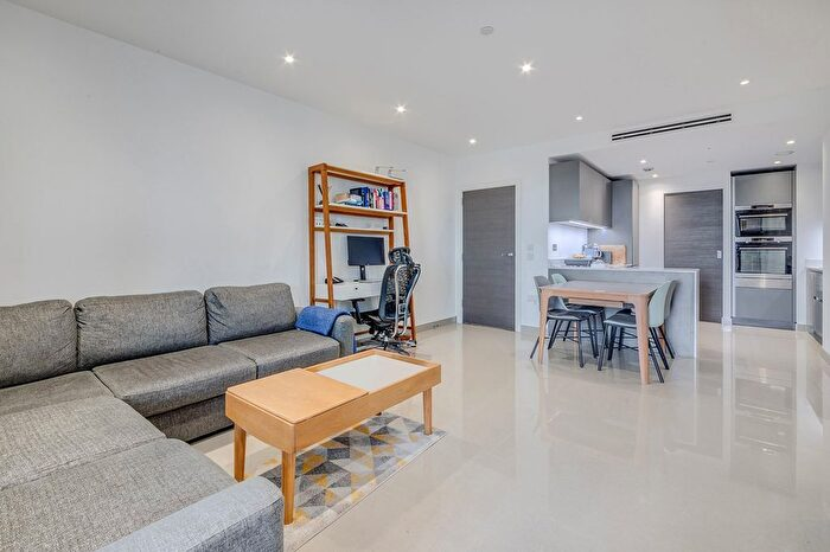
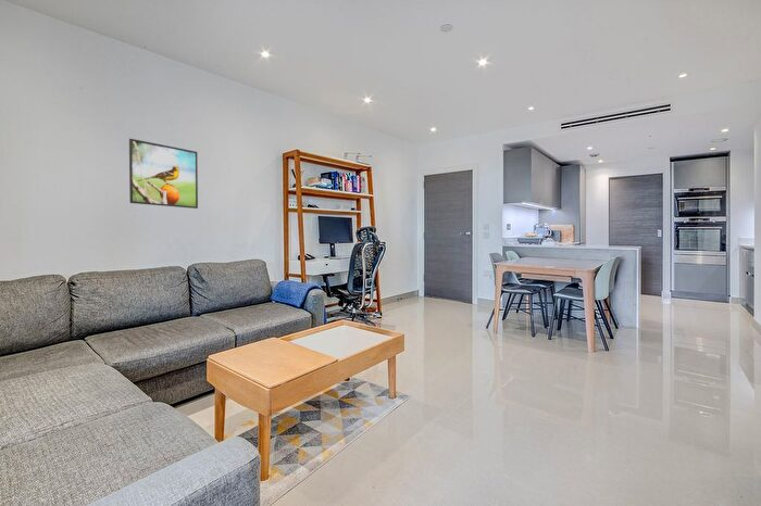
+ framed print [128,138,199,210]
